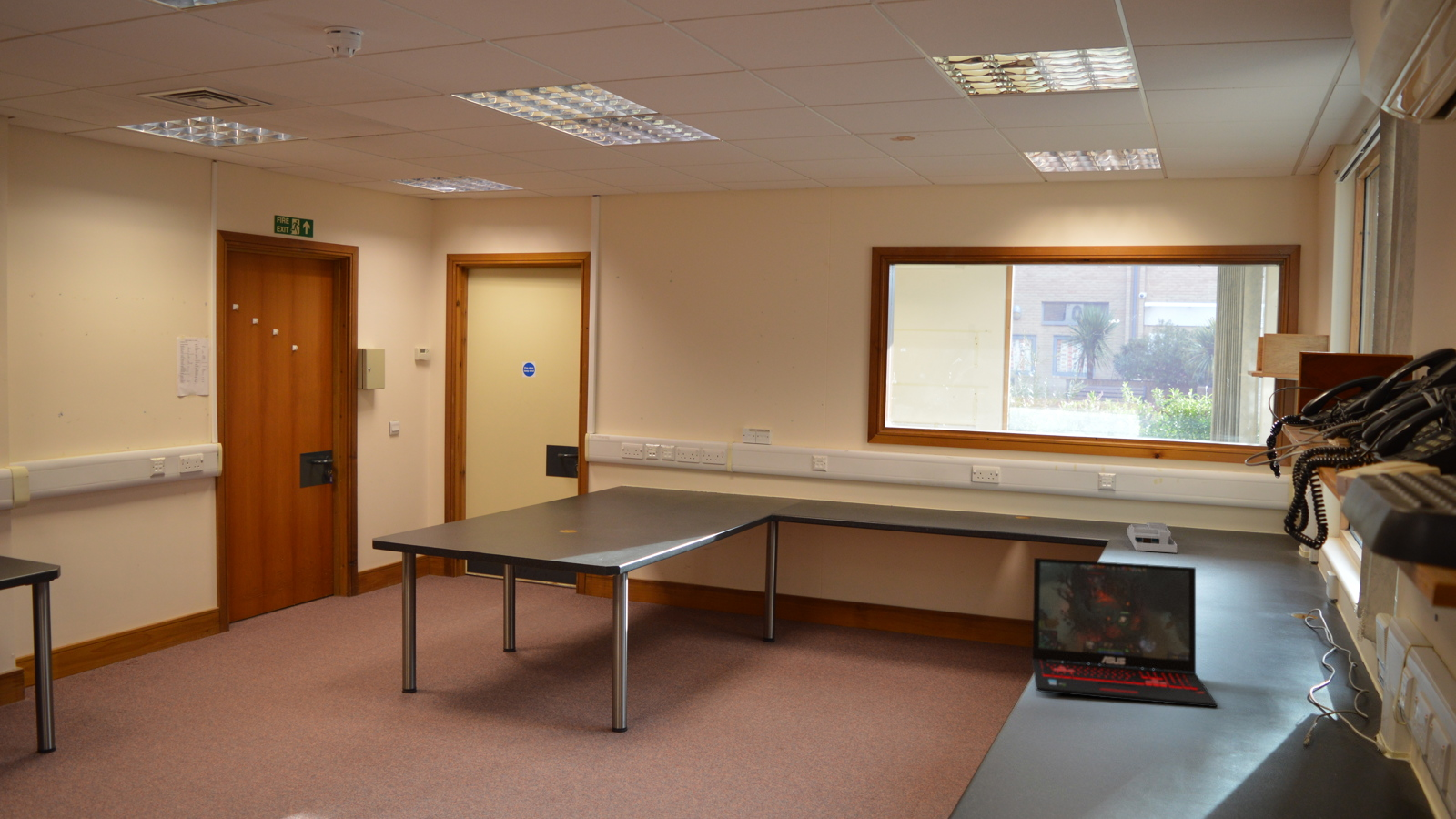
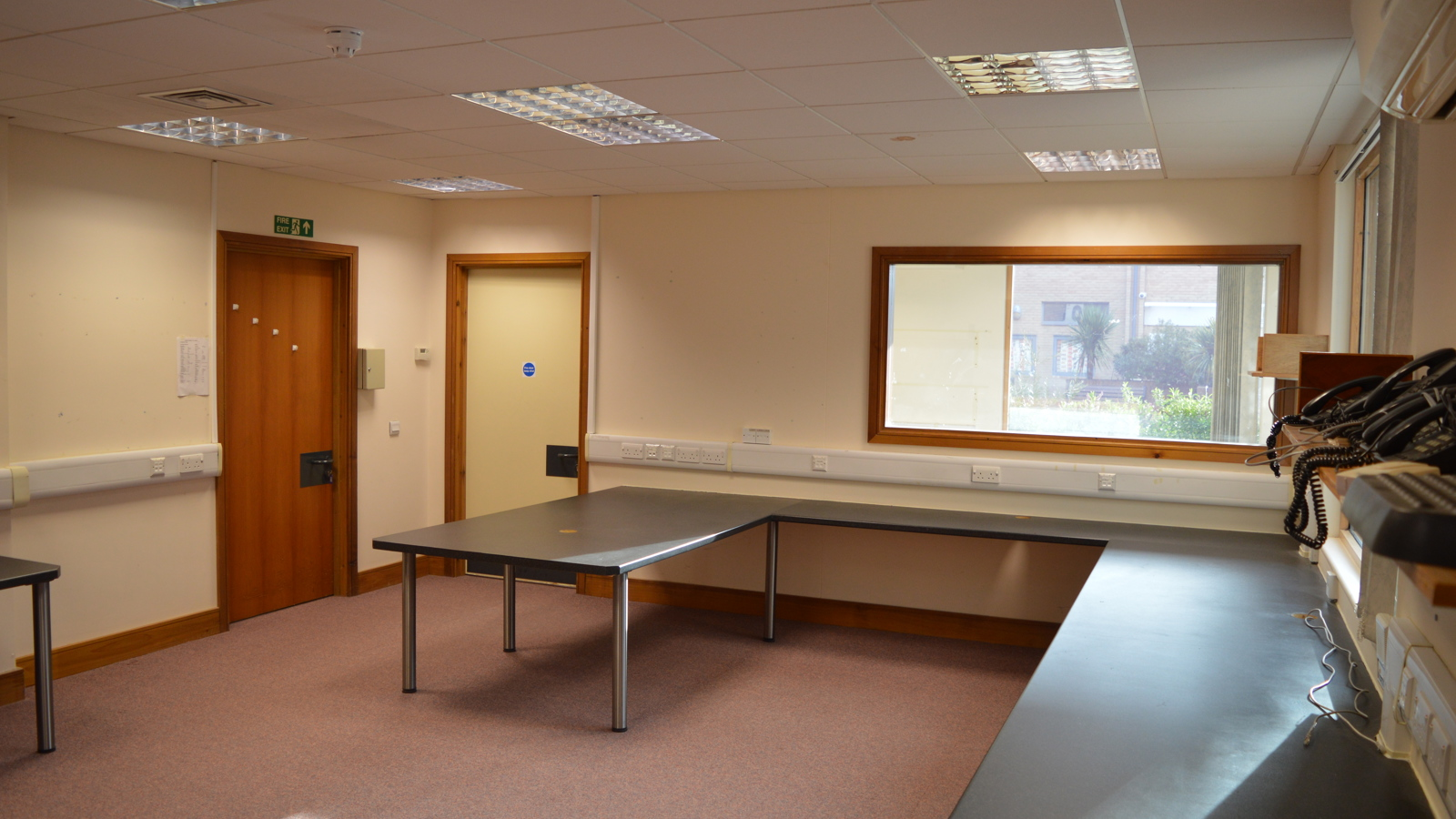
- desk organizer [1127,521,1178,553]
- laptop [1031,557,1218,708]
